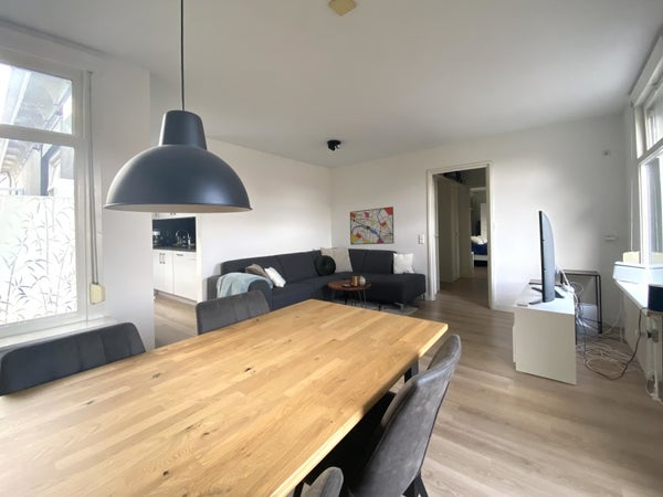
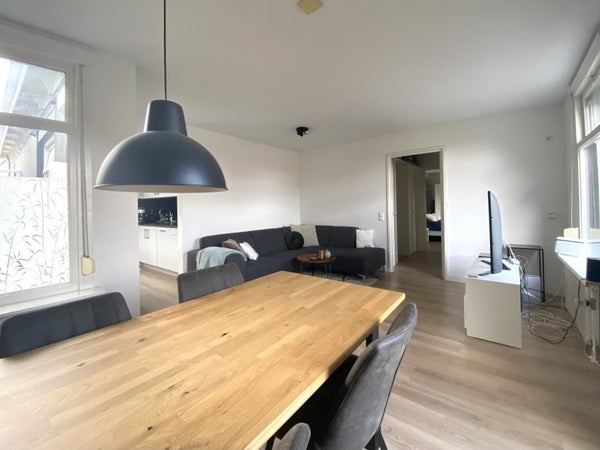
- wall art [349,205,394,246]
